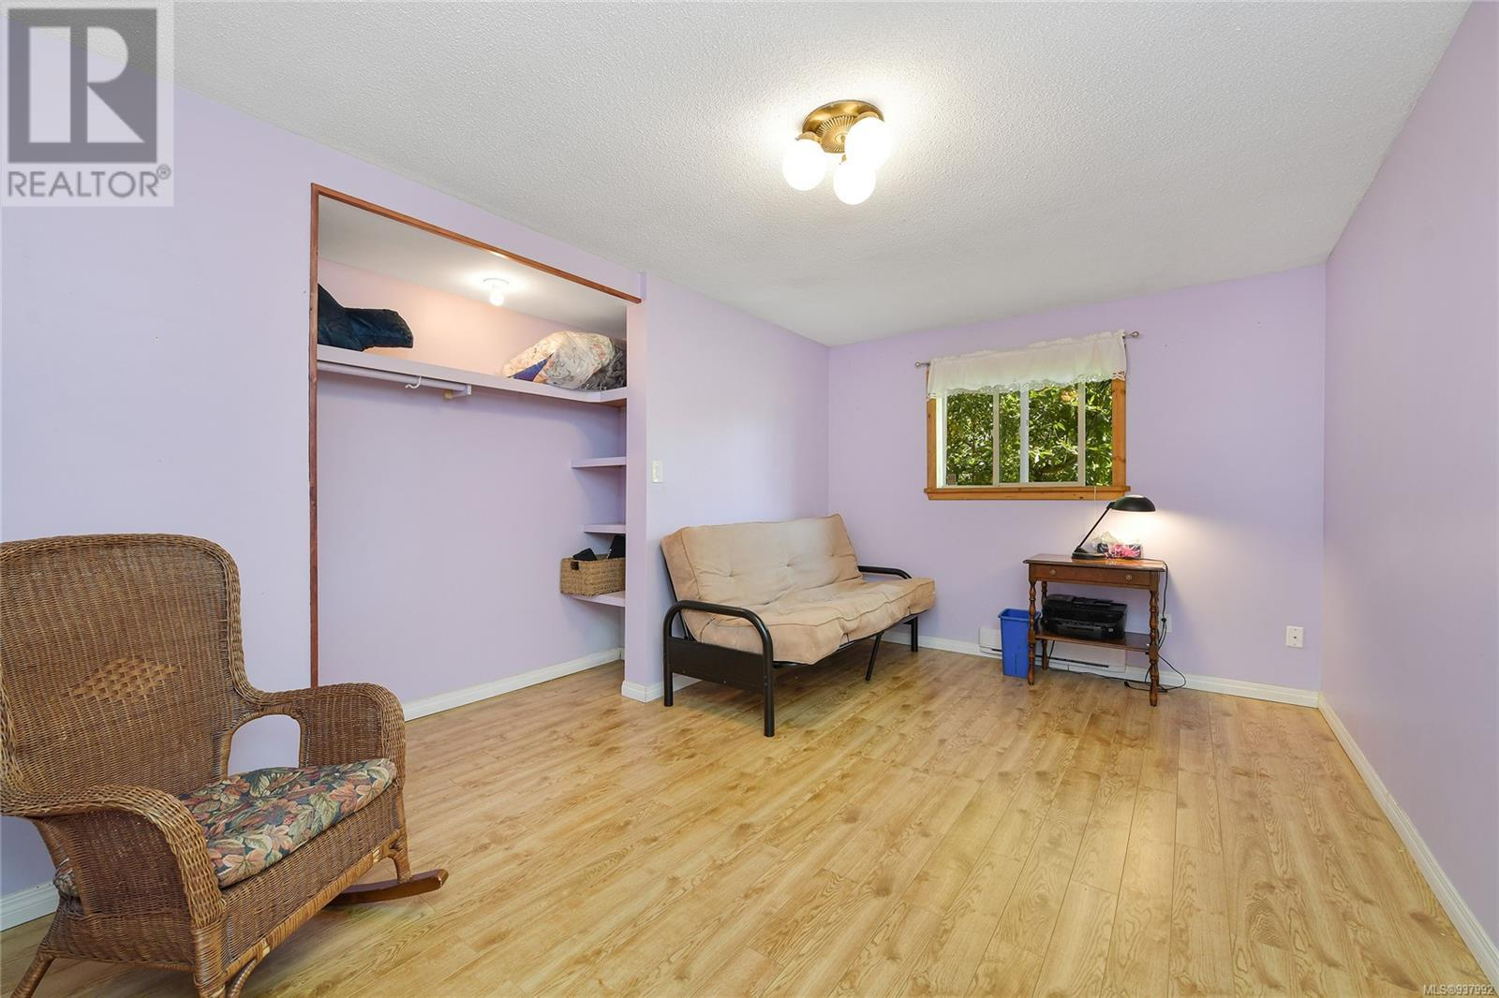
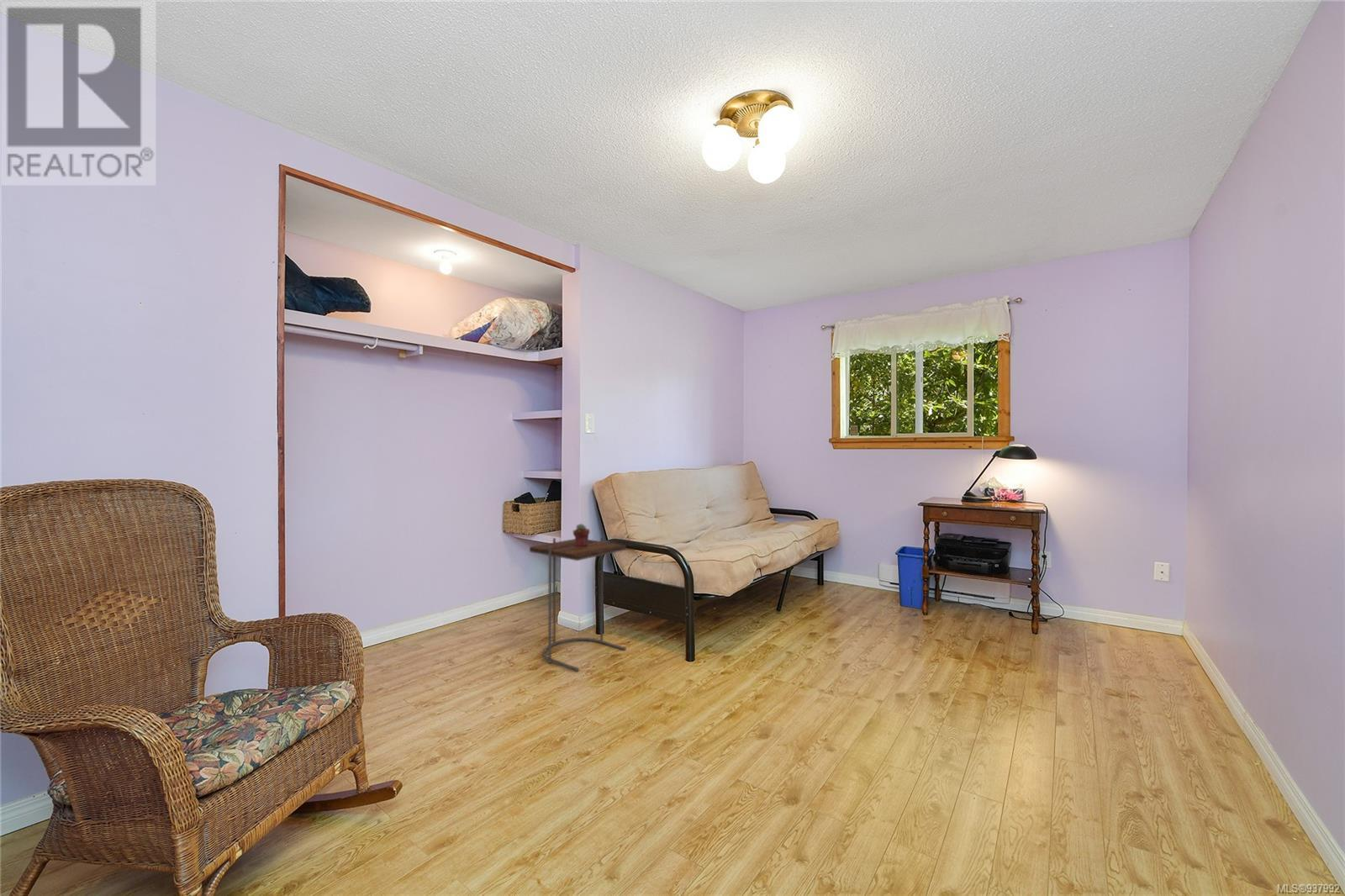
+ side table [529,536,627,672]
+ potted succulent [572,523,590,546]
